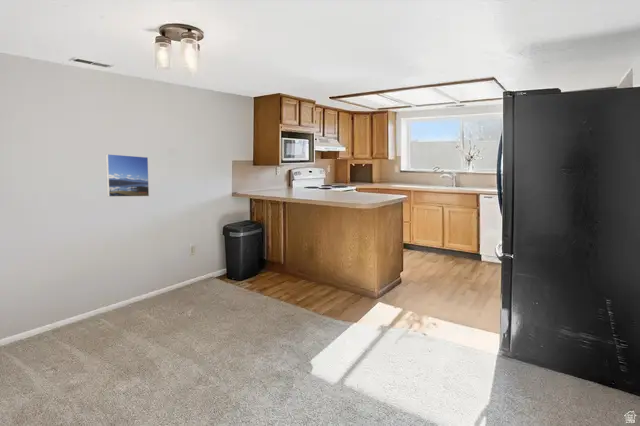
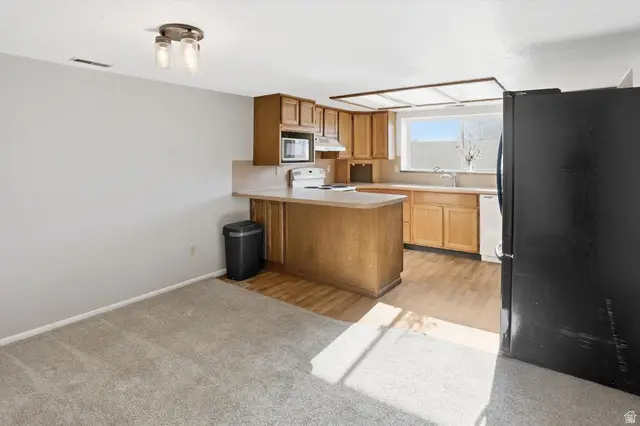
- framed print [105,153,150,198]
